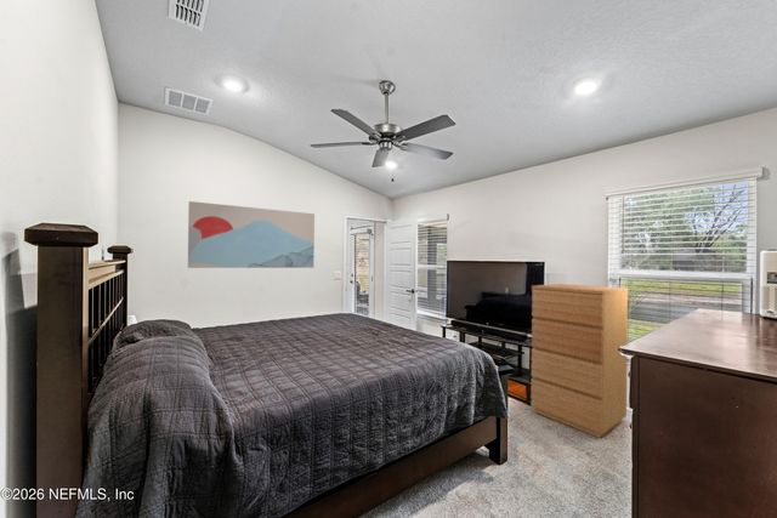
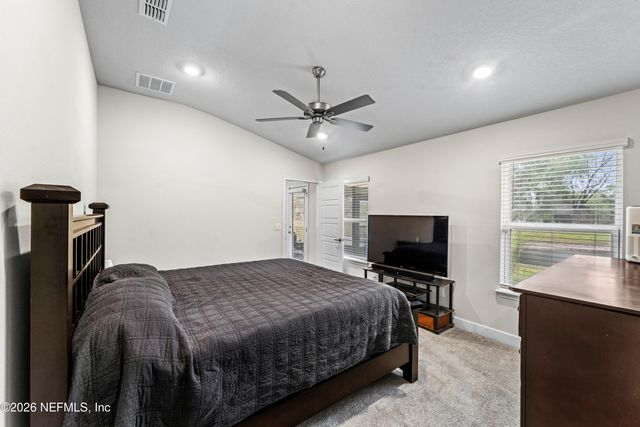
- wall art [187,200,316,269]
- dresser [529,283,629,439]
